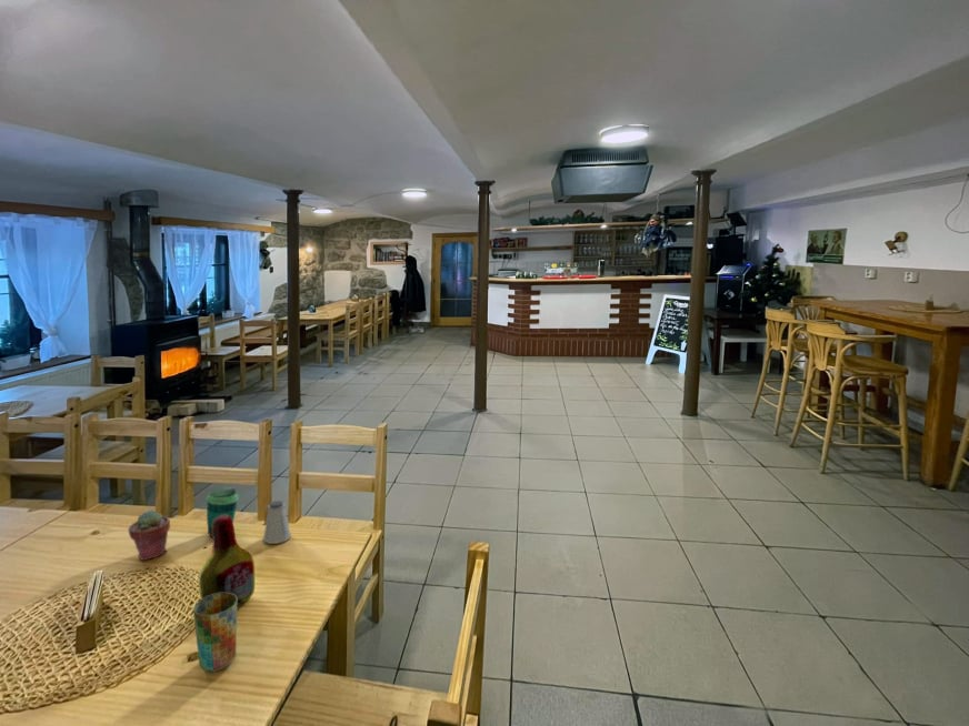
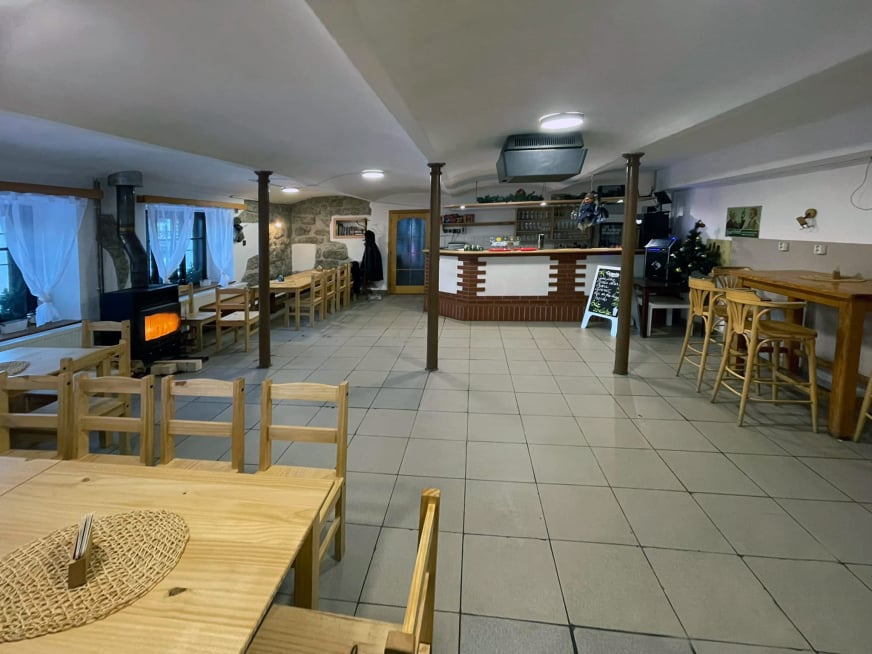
- cup [206,486,240,538]
- saltshaker [262,500,292,545]
- bottle [198,514,256,607]
- cup [192,593,238,673]
- potted succulent [127,510,171,561]
